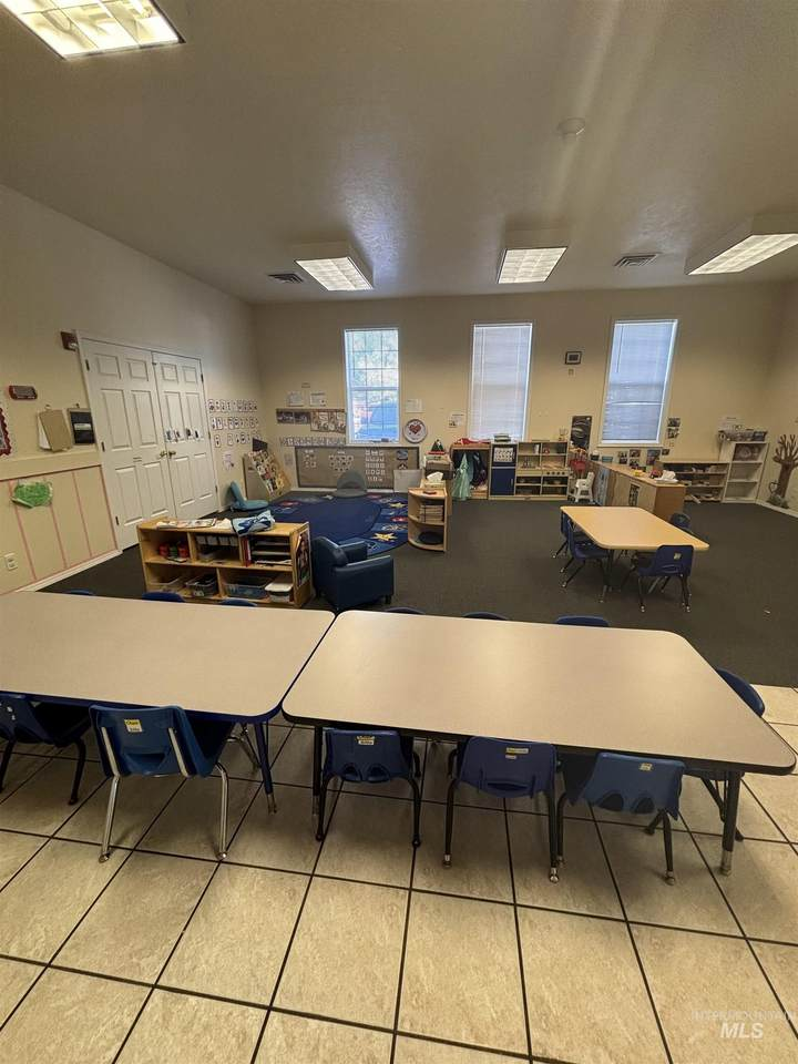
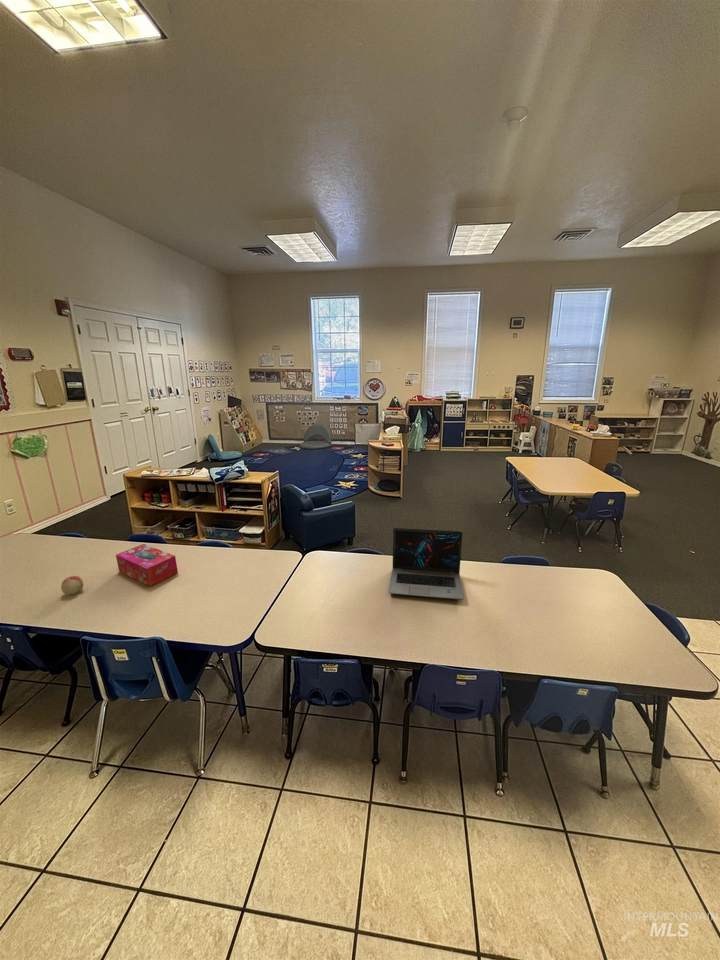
+ tissue box [115,543,179,587]
+ fruit [60,575,84,596]
+ laptop [388,527,465,600]
